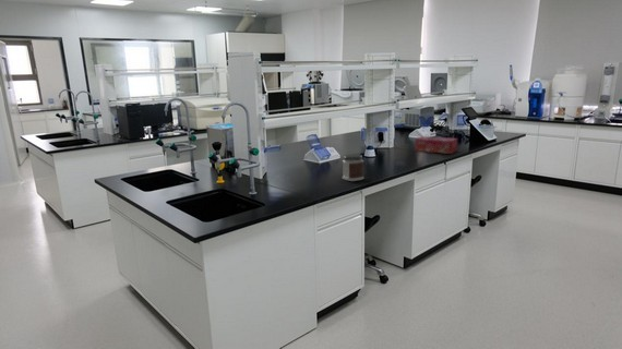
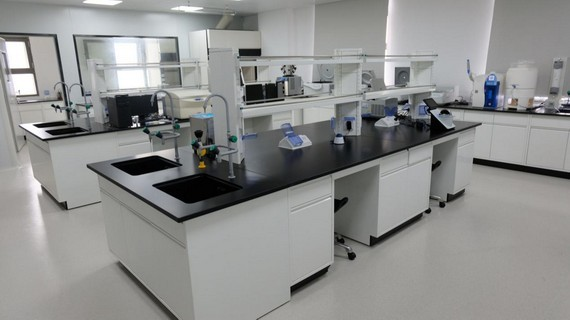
- tissue box [415,135,458,155]
- jar [342,153,366,182]
